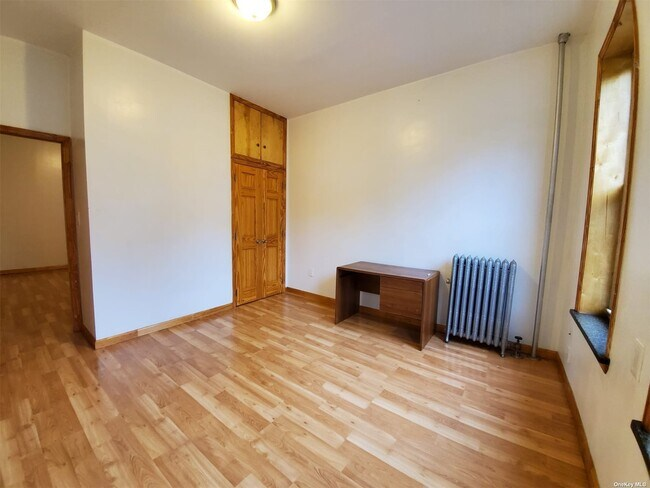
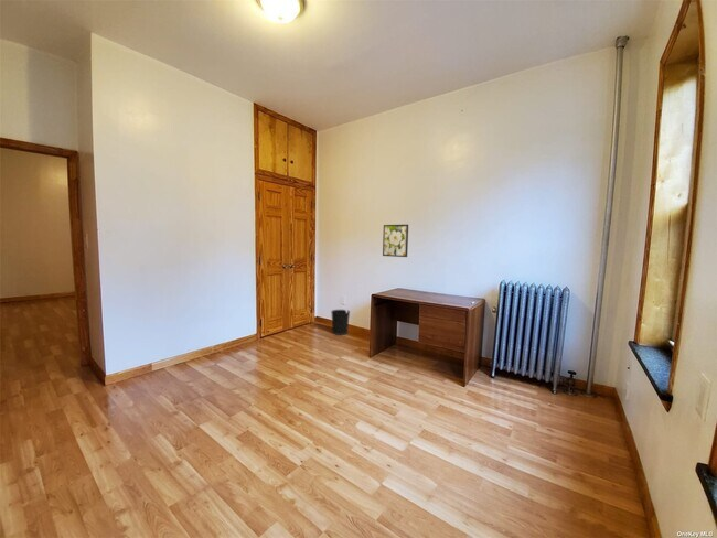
+ wastebasket [330,309,351,336]
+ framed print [382,224,409,258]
